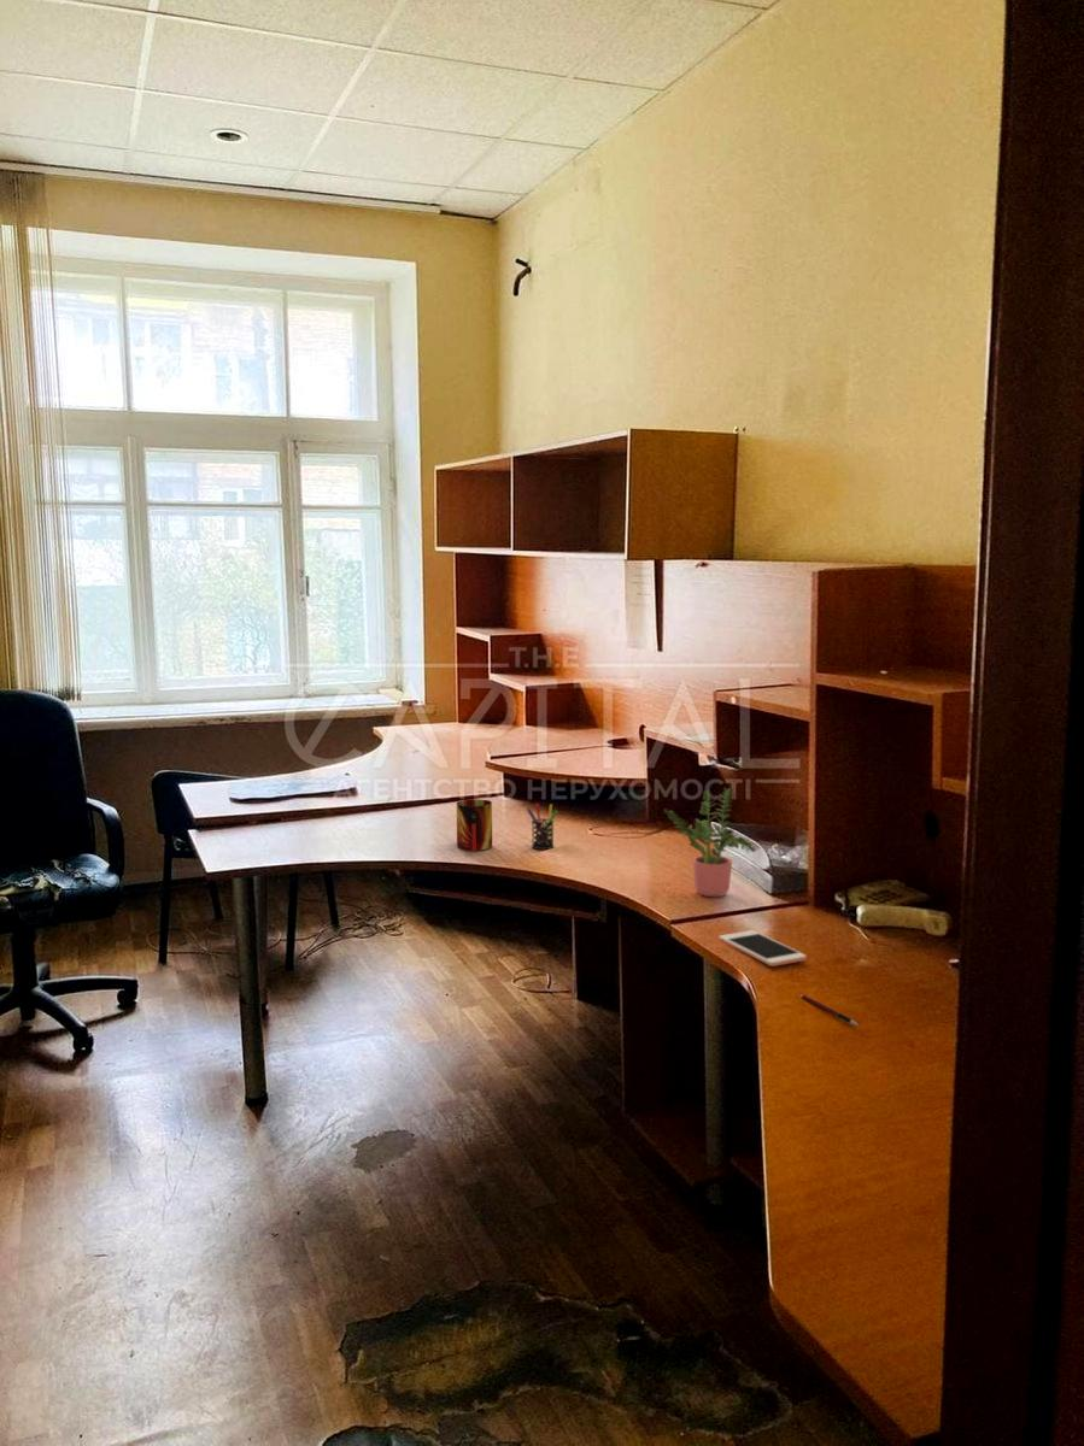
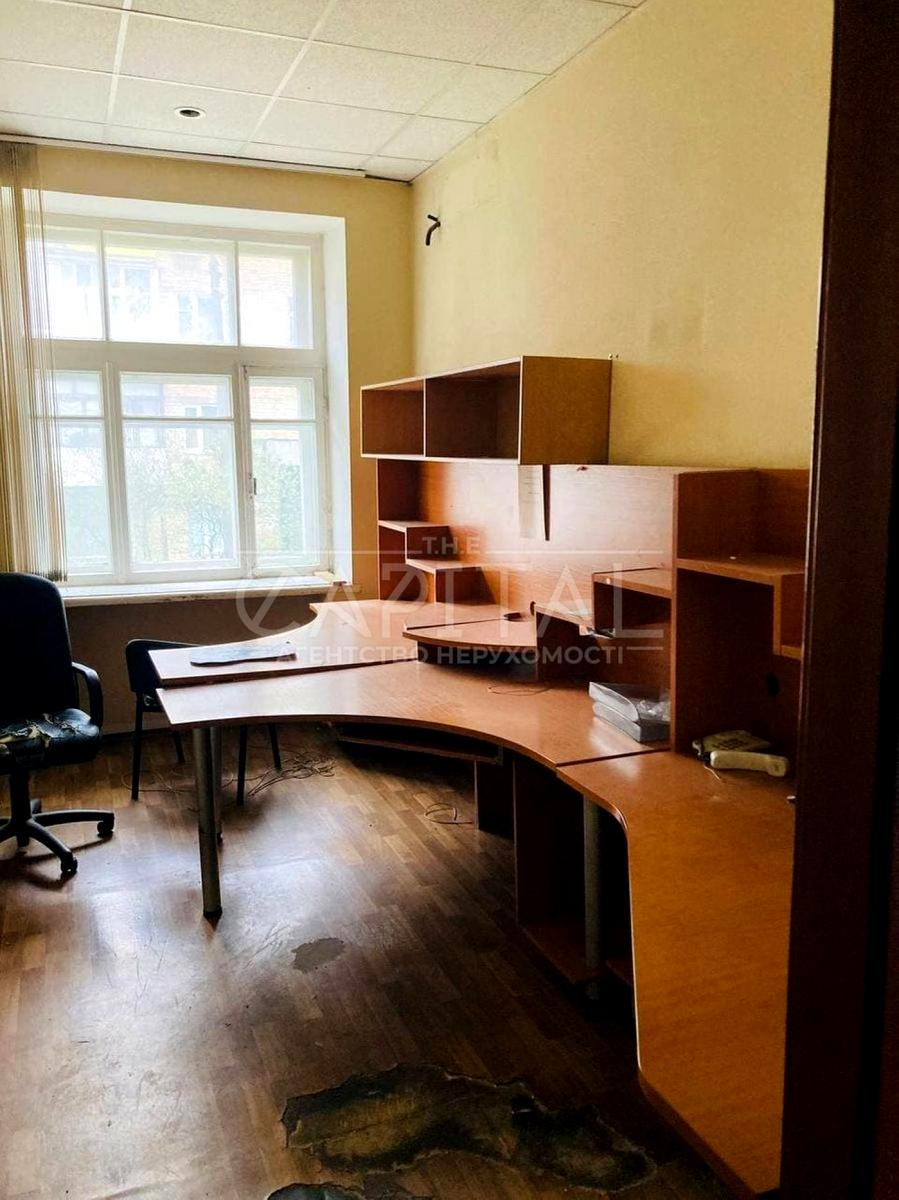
- mug [456,798,493,852]
- pen [799,994,860,1027]
- potted plant [662,787,756,898]
- cell phone [717,929,808,968]
- pen holder [526,803,558,851]
